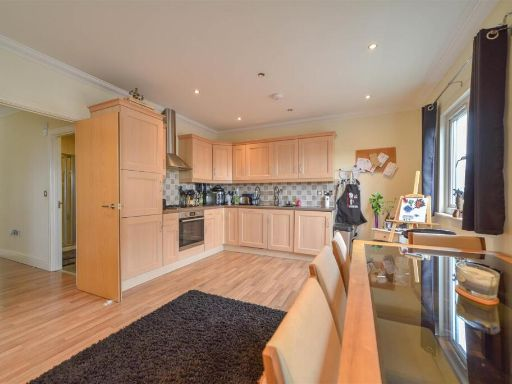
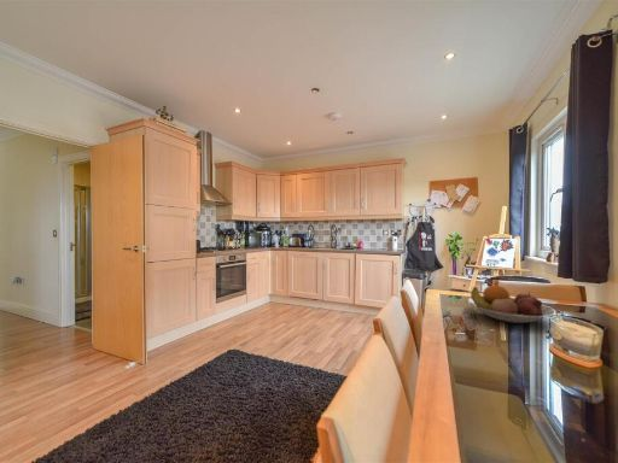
+ fruit bowl [466,285,556,324]
